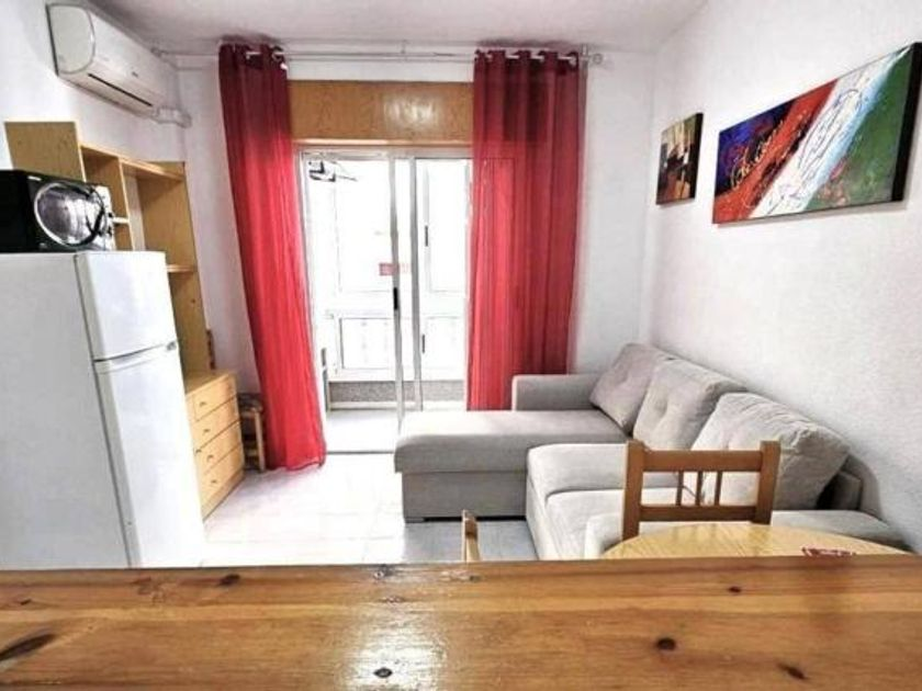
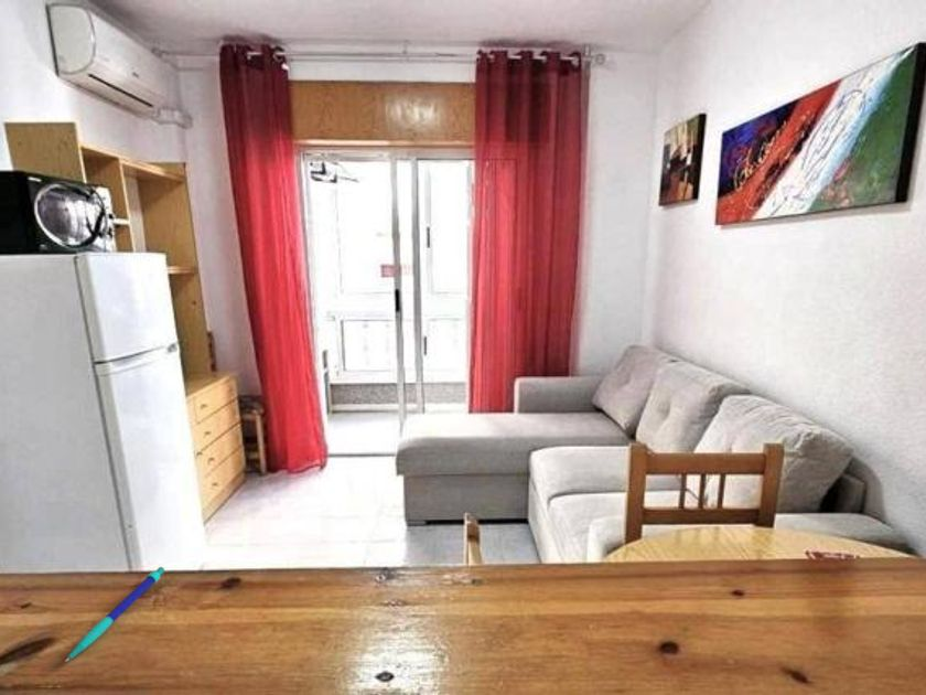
+ pen [64,566,165,663]
